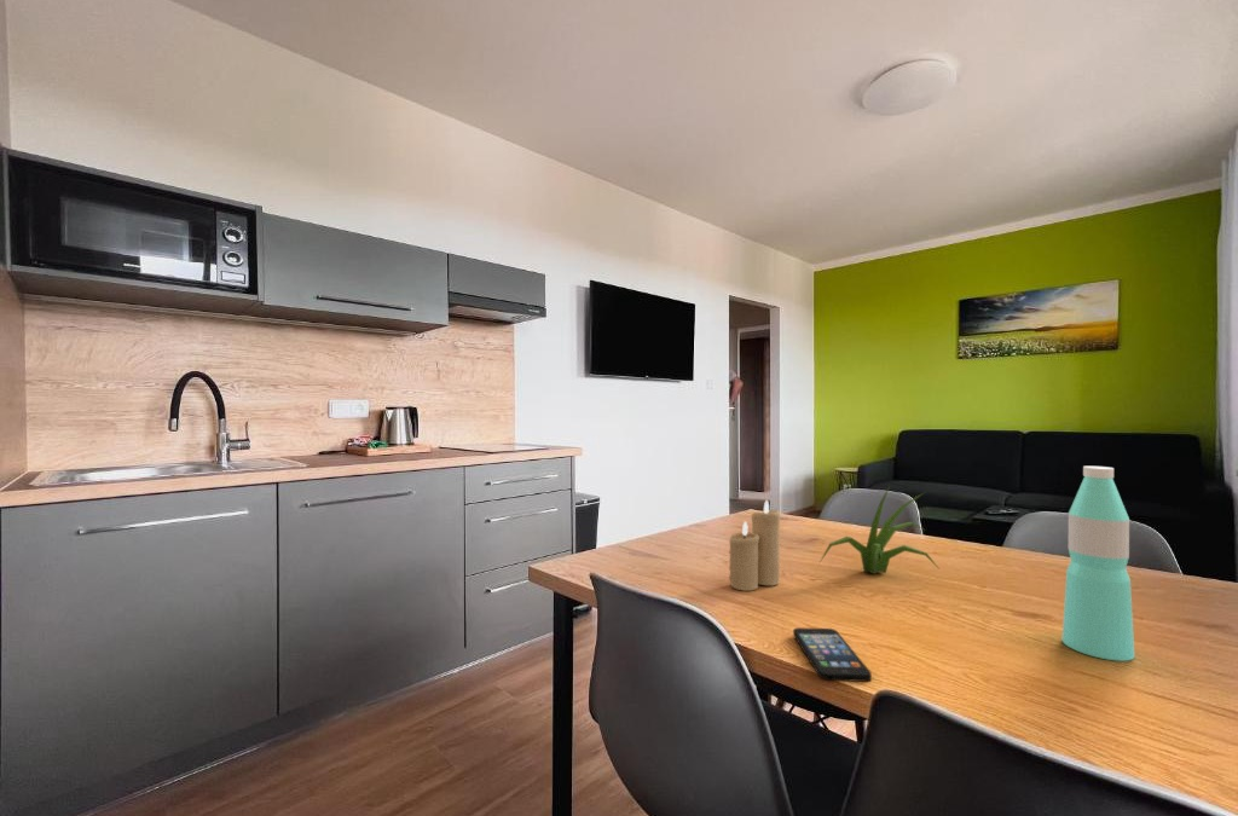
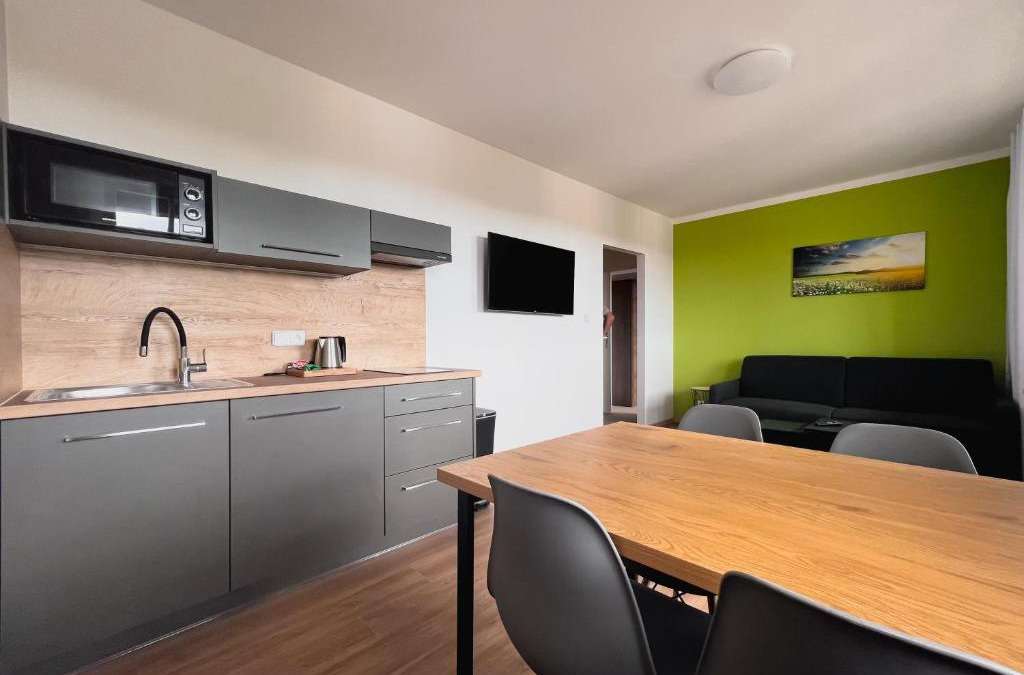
- candle [728,499,782,592]
- plant [818,482,939,575]
- water bottle [1061,465,1135,662]
- smartphone [792,626,873,683]
